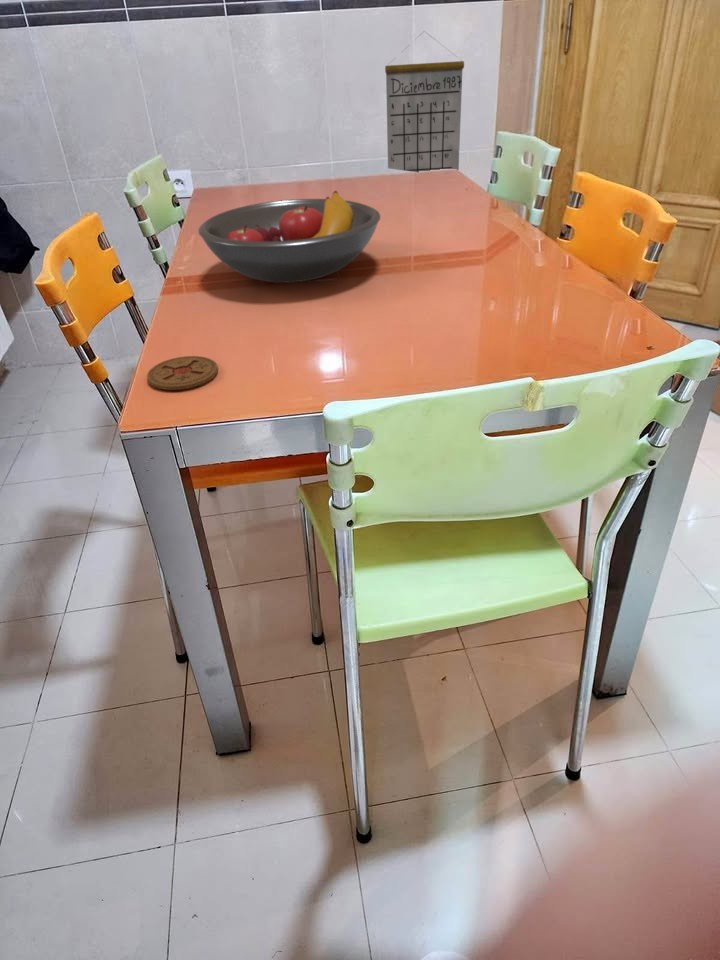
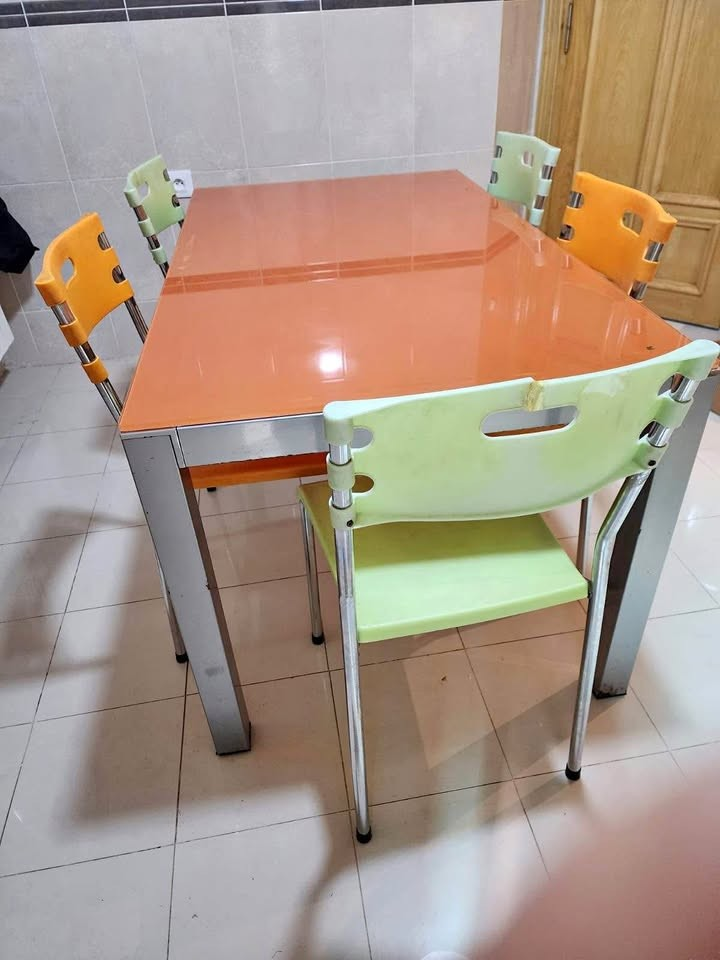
- coaster [146,355,219,391]
- calendar [384,30,465,173]
- fruit bowl [197,190,382,284]
